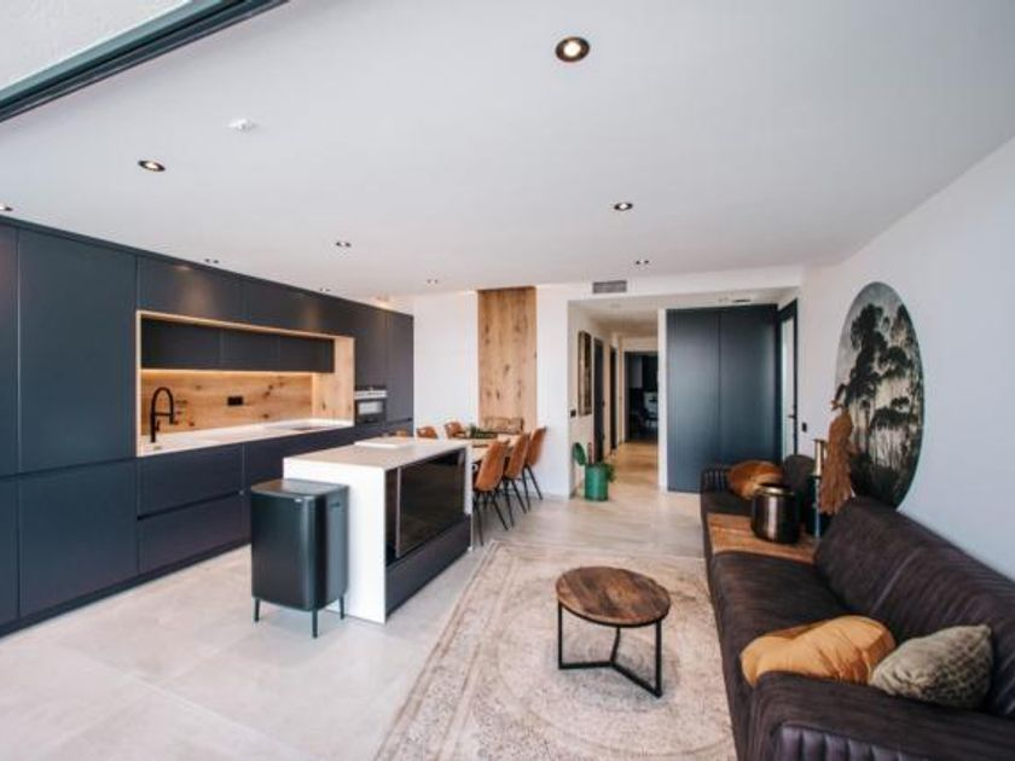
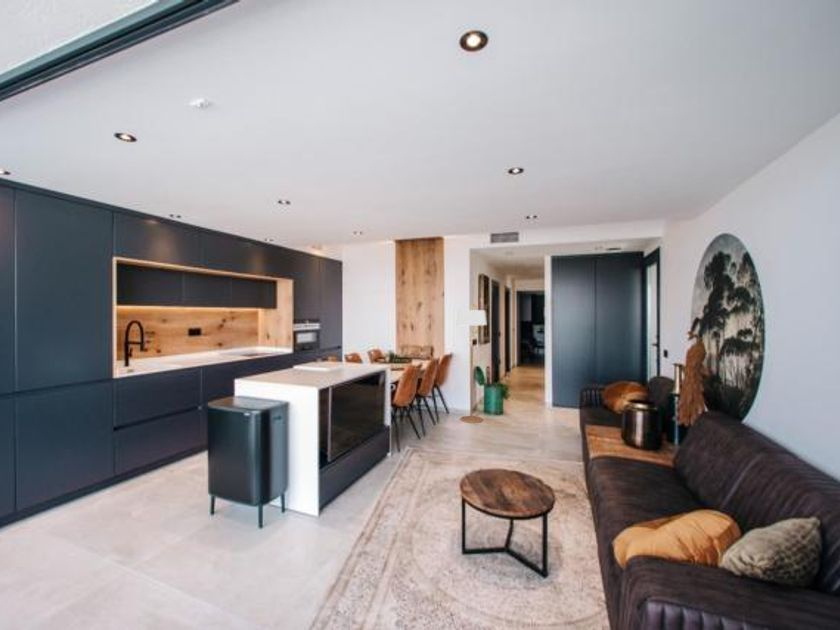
+ floor lamp [456,303,488,424]
